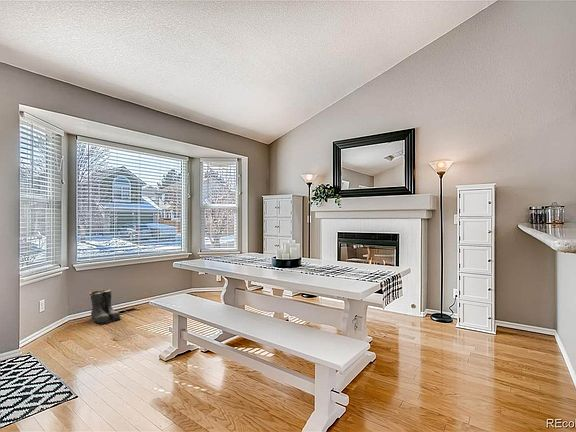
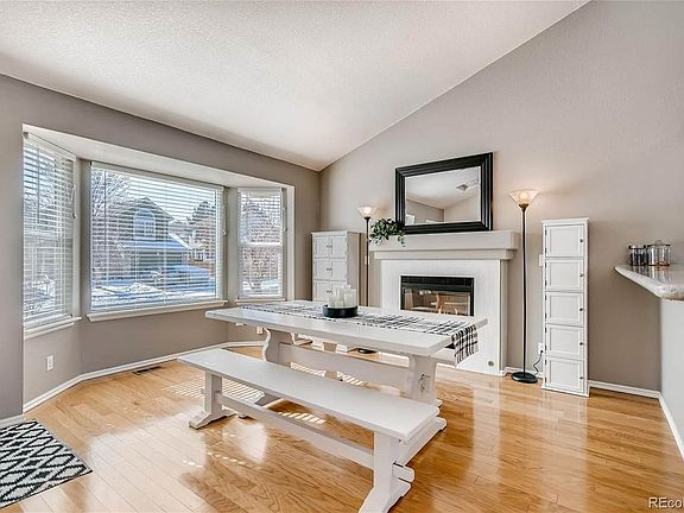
- boots [89,288,122,325]
